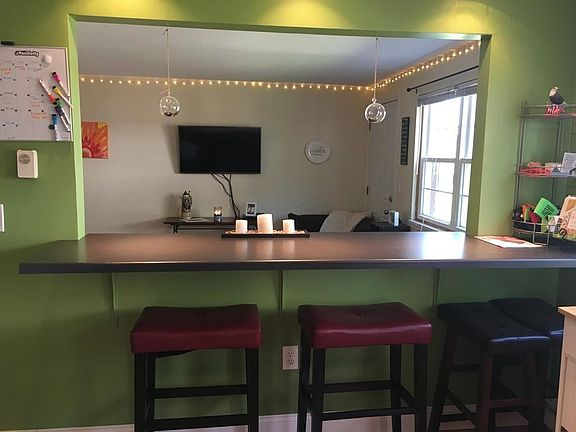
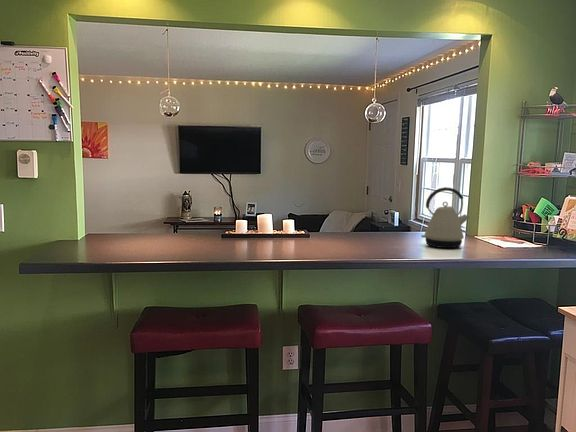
+ kettle [420,186,470,249]
